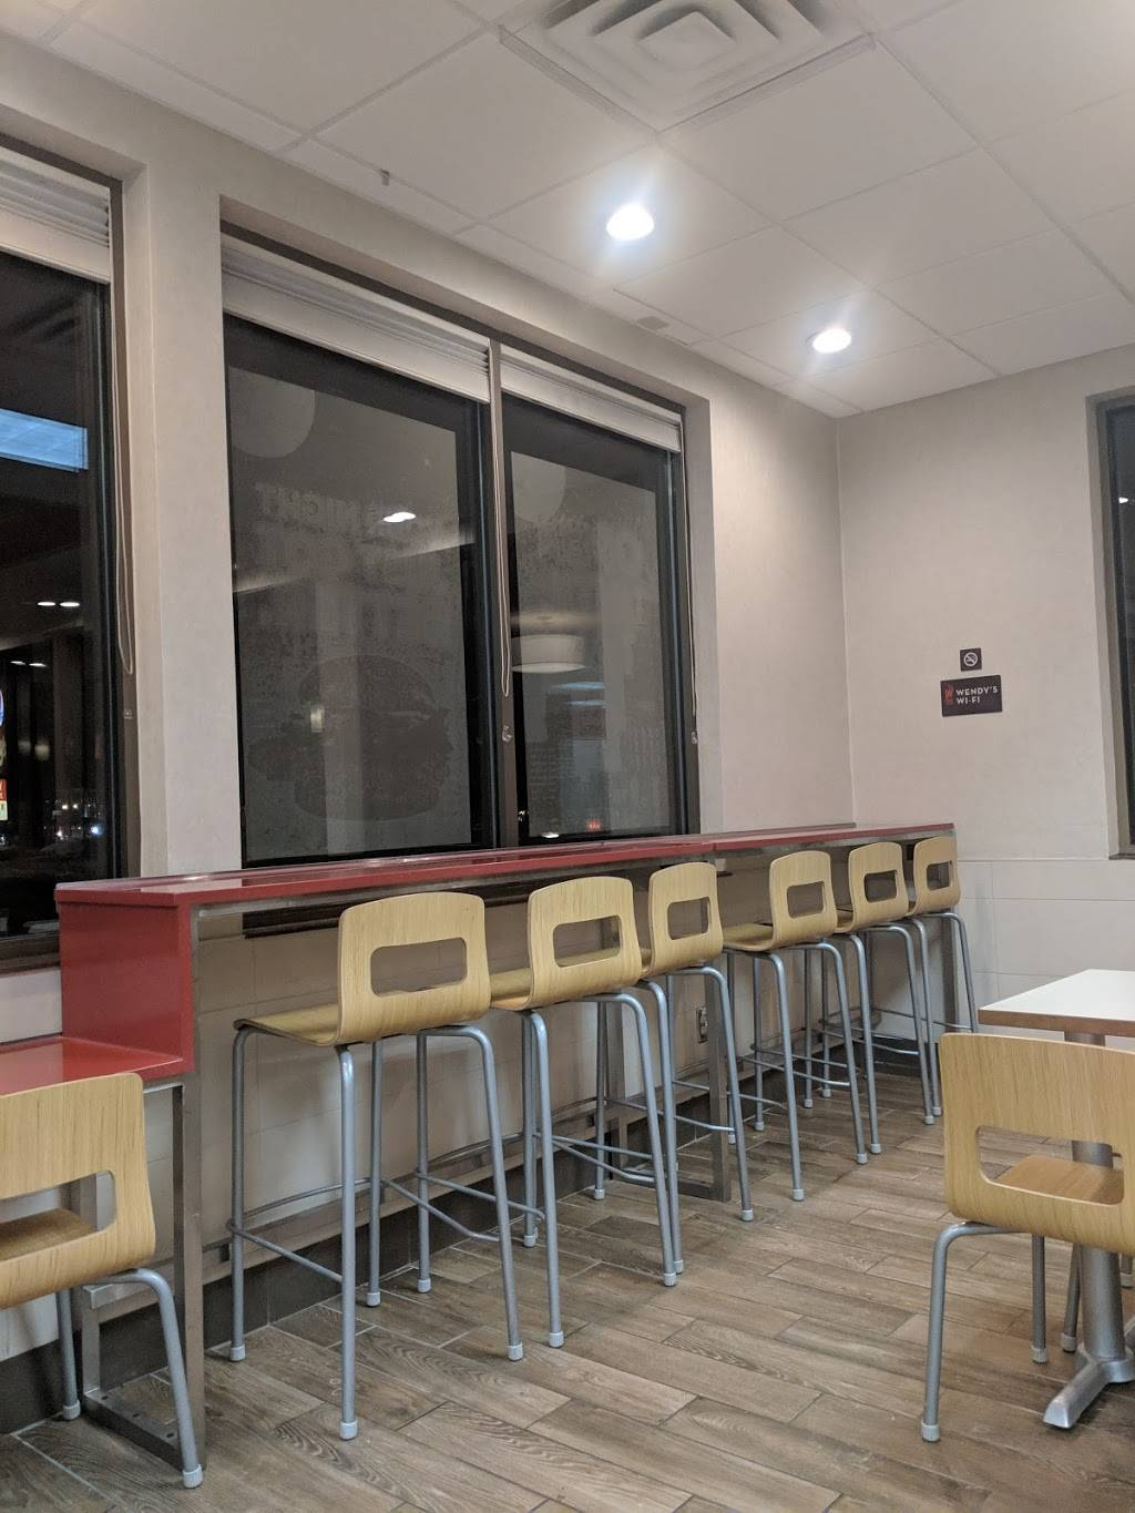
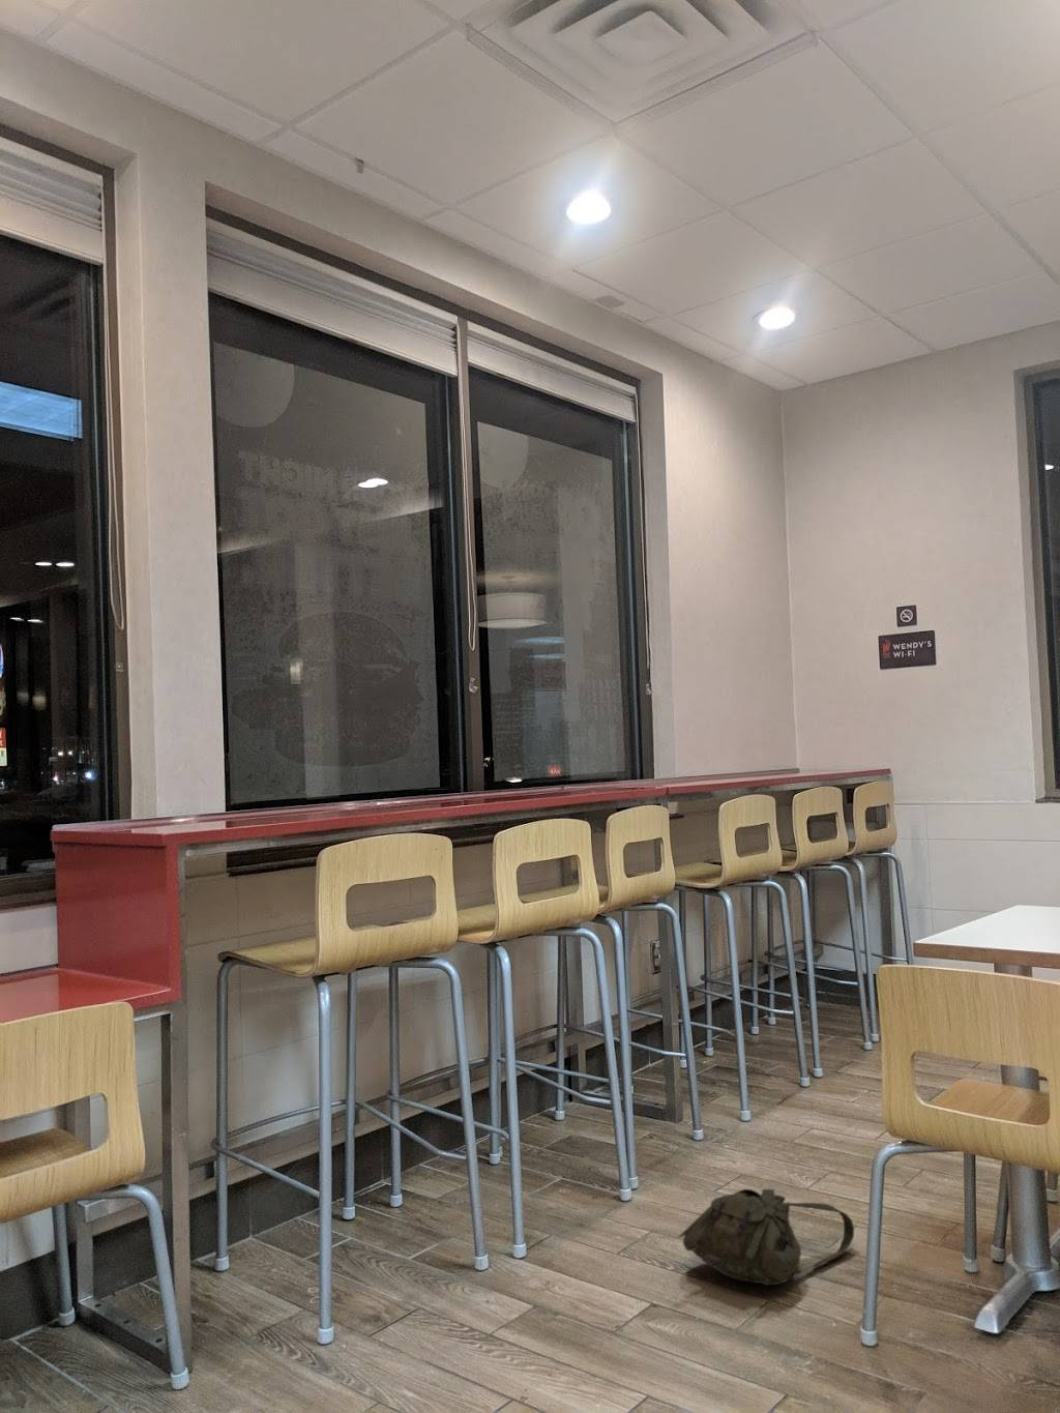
+ backpack [677,1187,855,1287]
